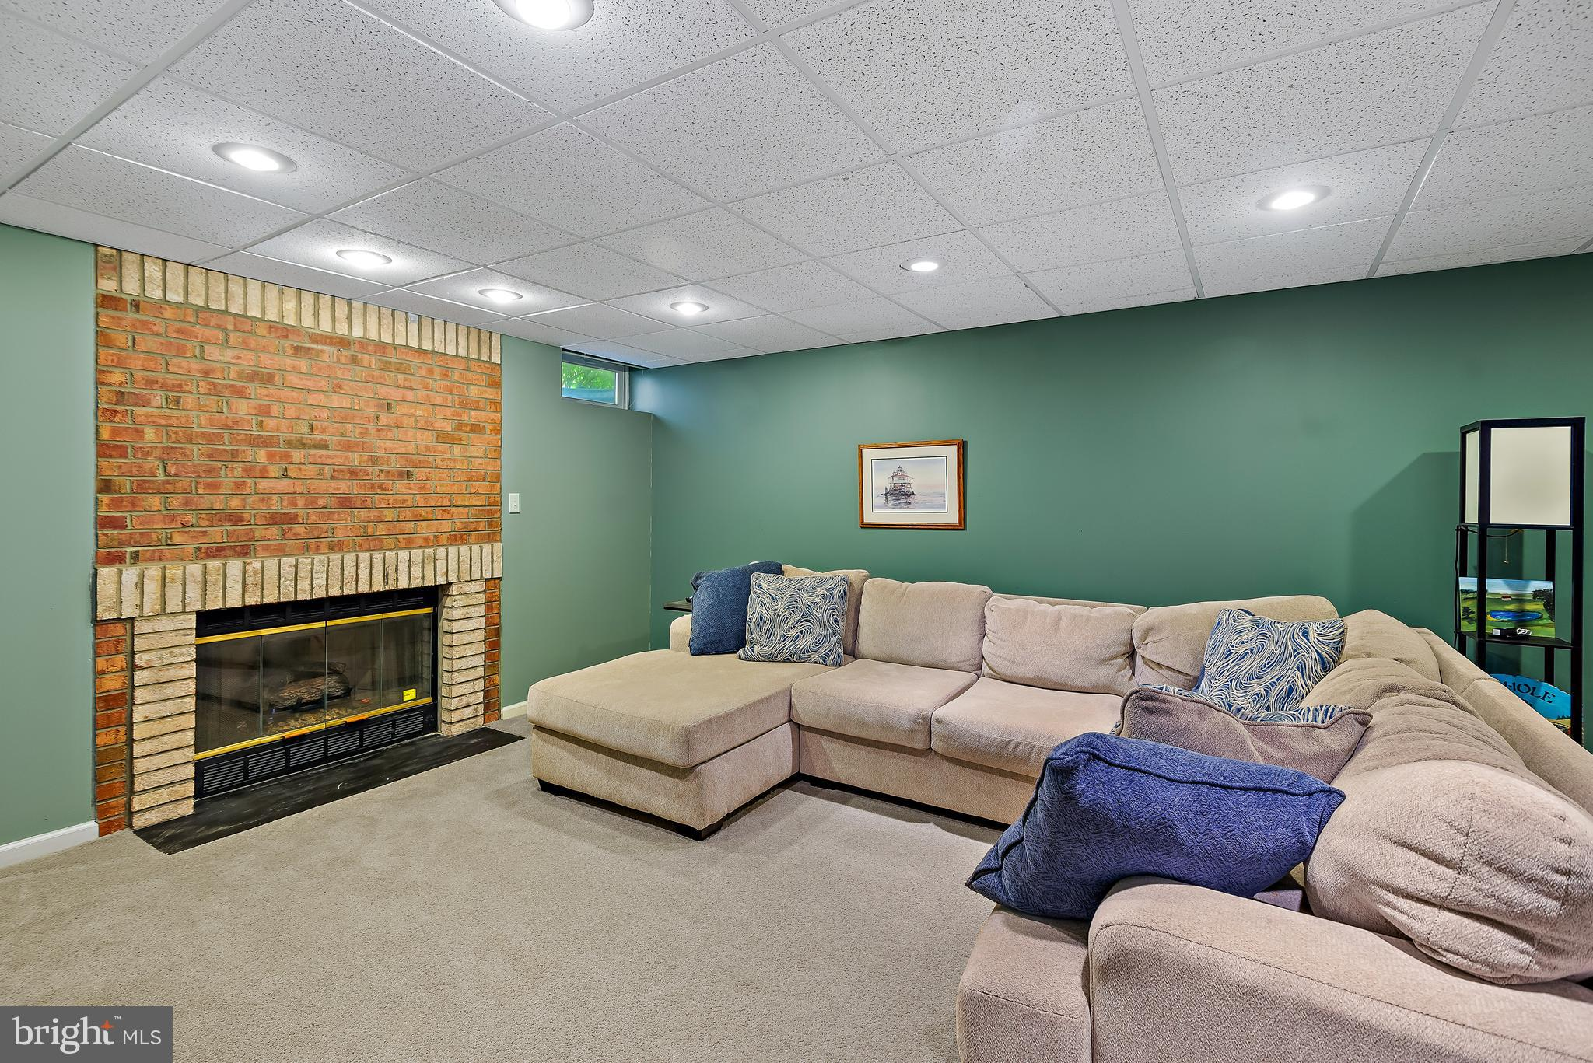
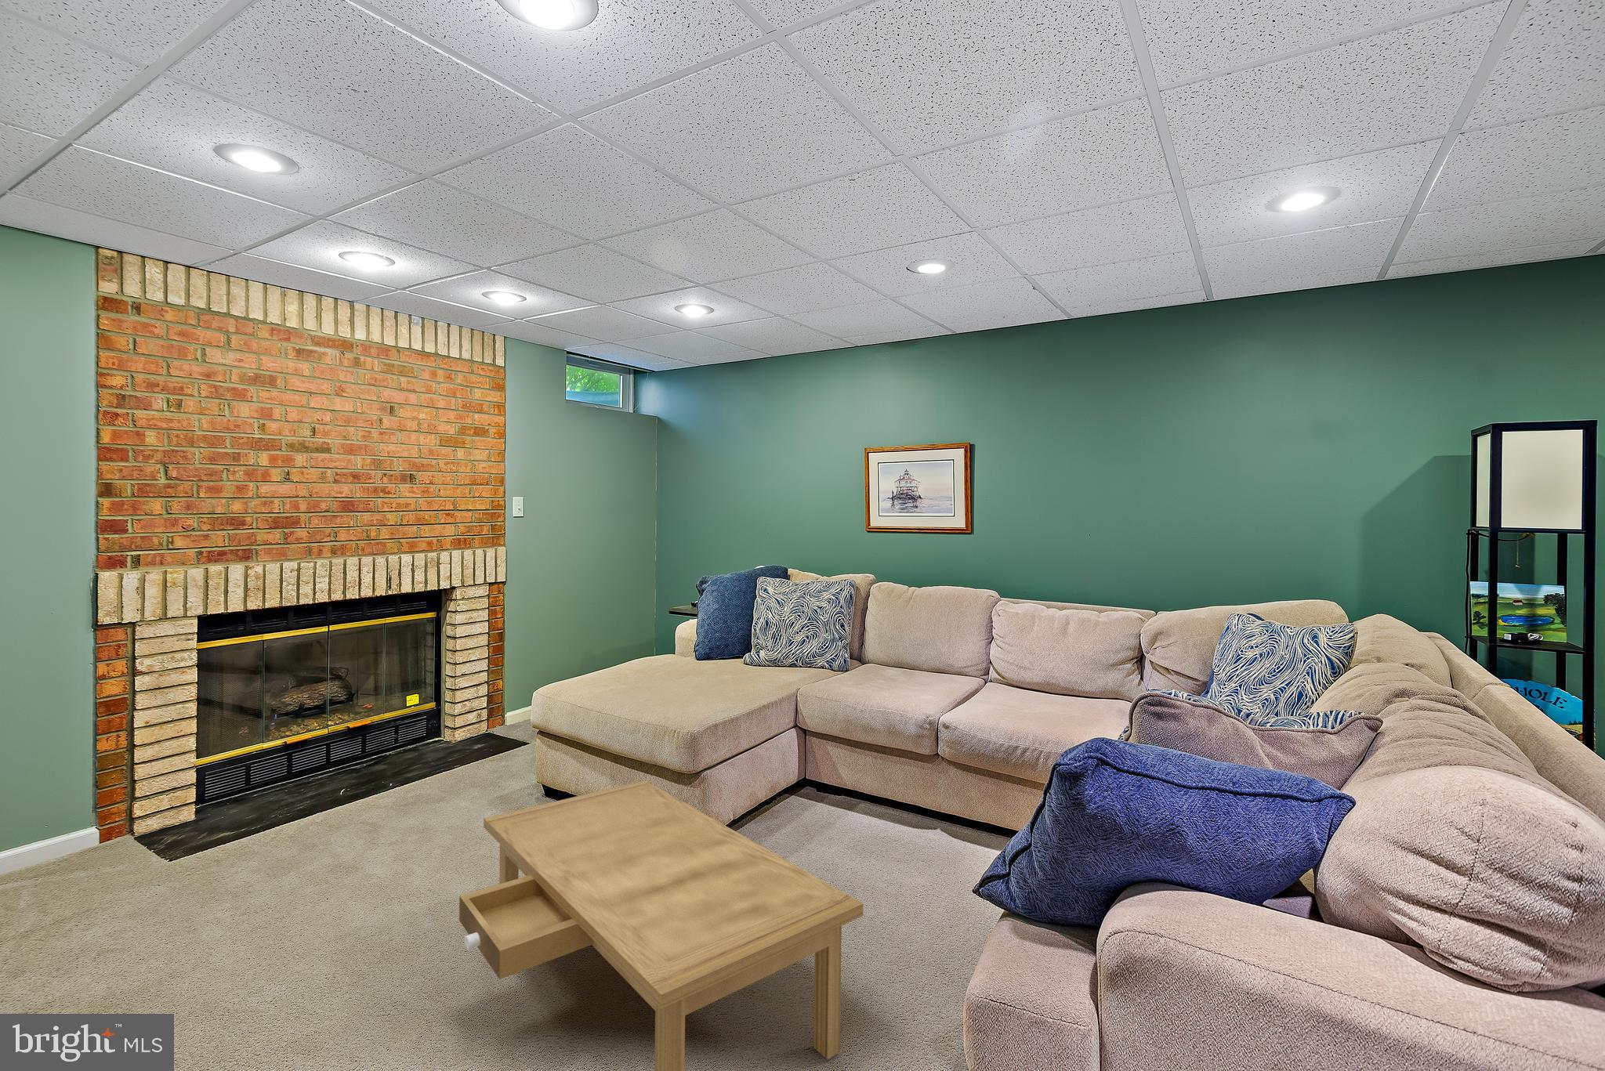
+ coffee table [459,779,864,1071]
